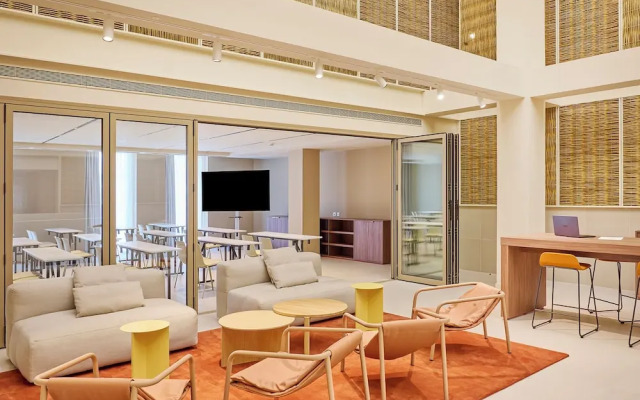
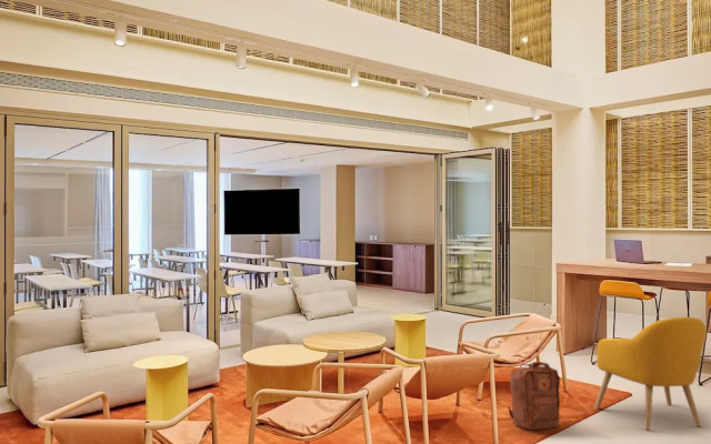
+ armchair [593,316,708,431]
+ backpack [507,361,561,431]
